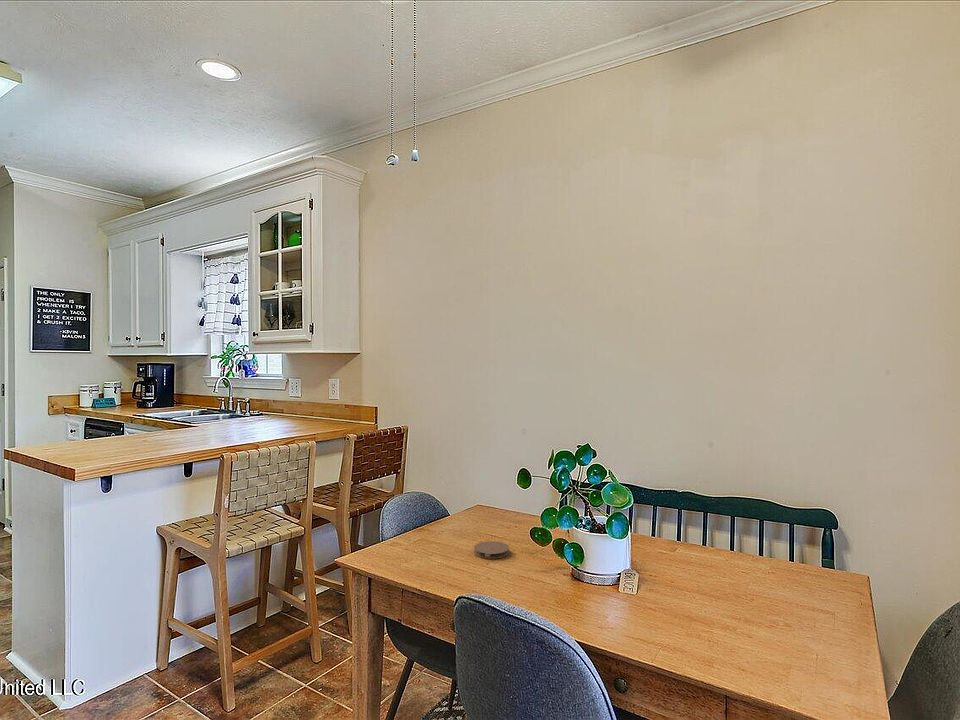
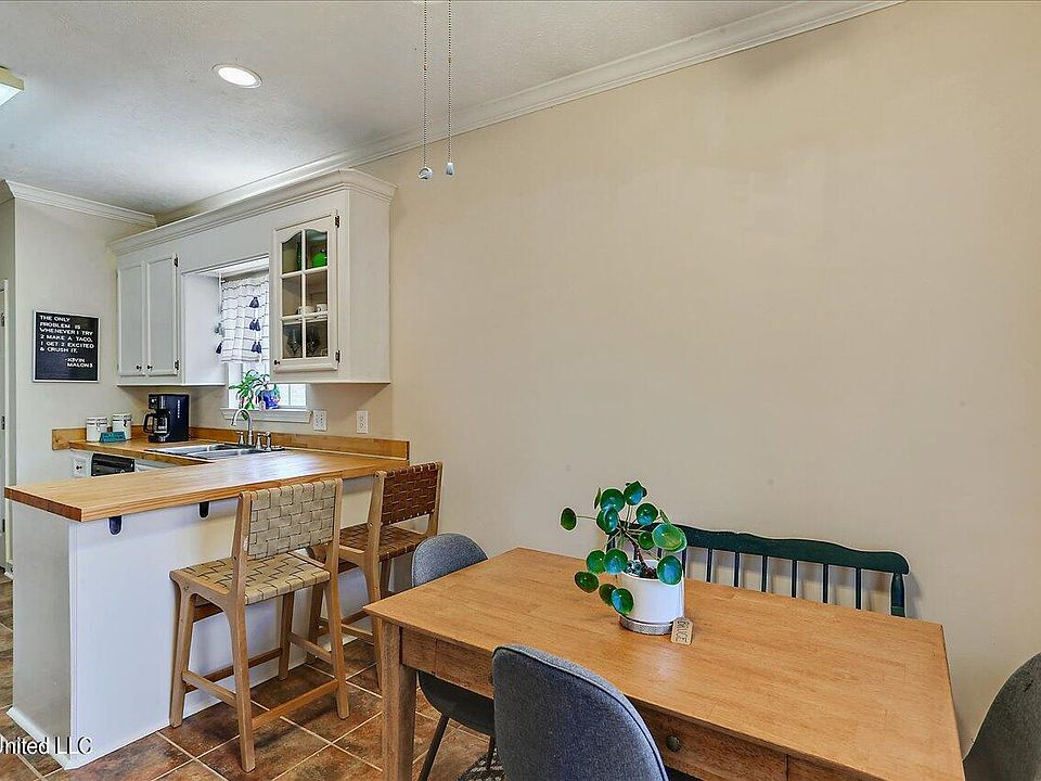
- coaster [473,540,510,560]
